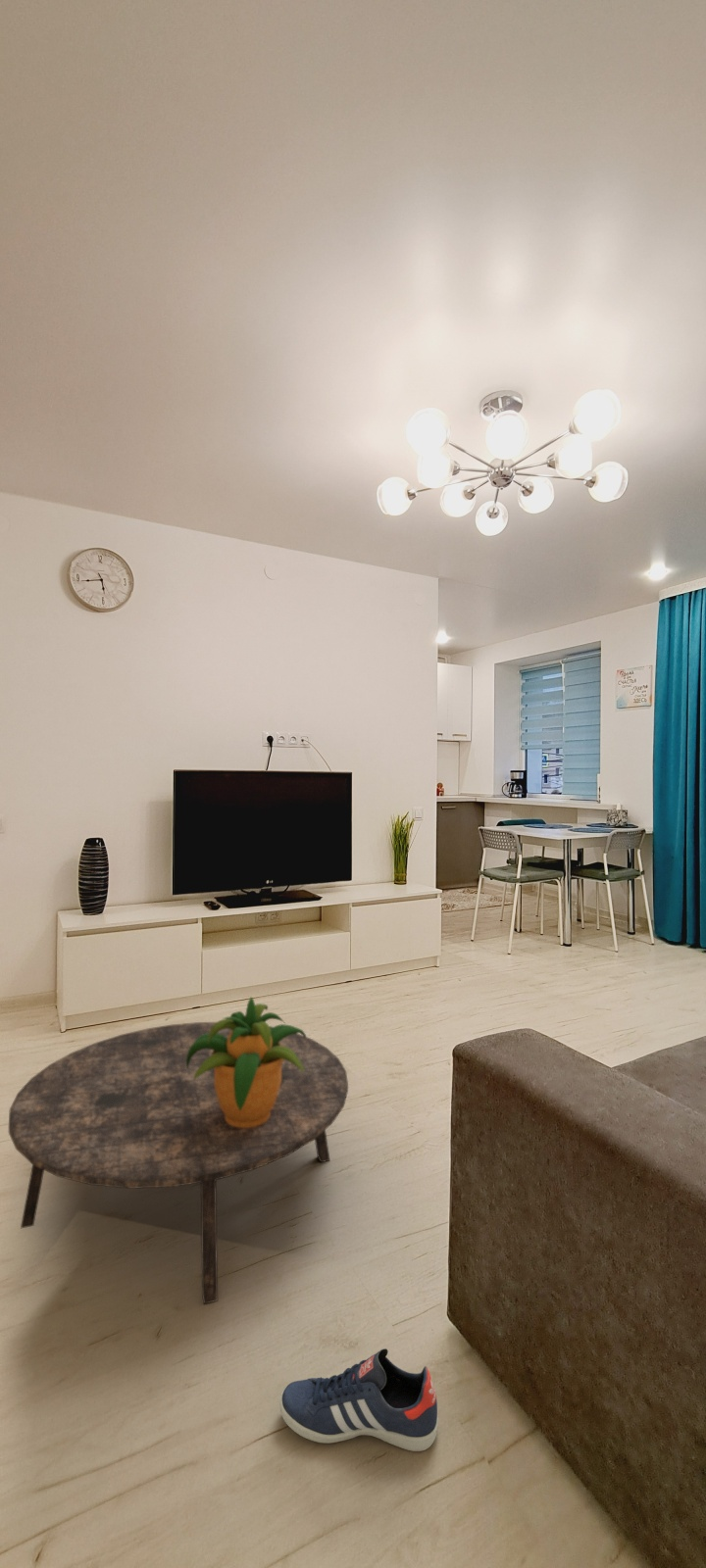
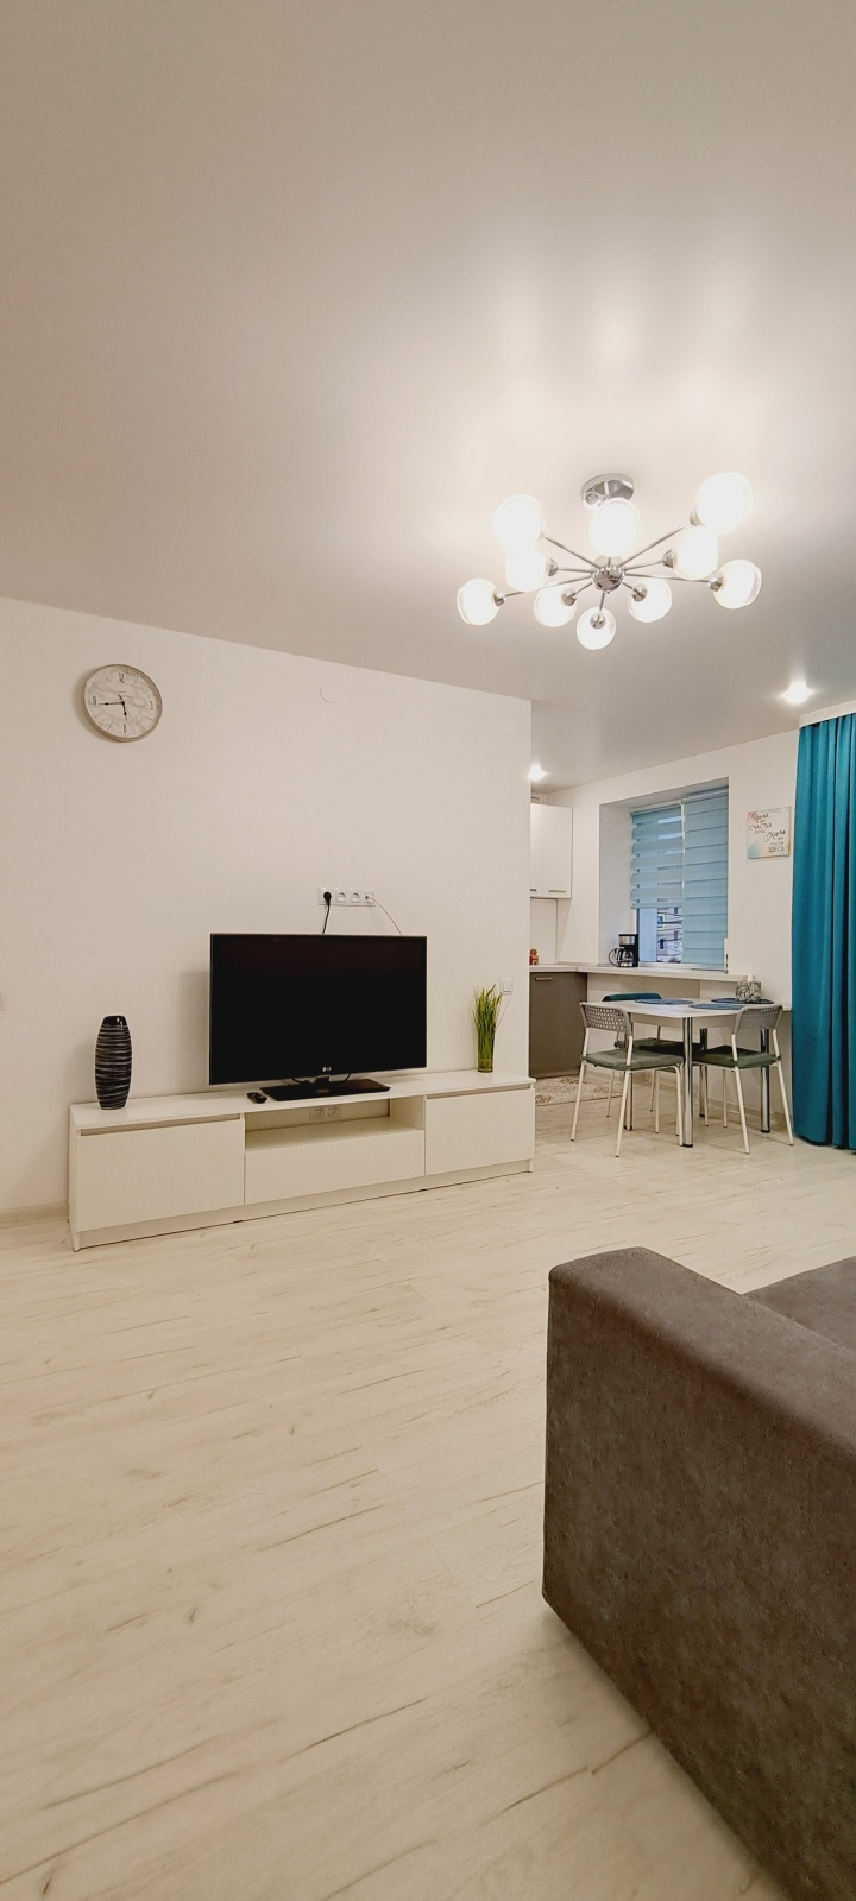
- potted plant [186,996,307,1128]
- sneaker [279,1348,439,1452]
- coffee table [8,1021,349,1305]
